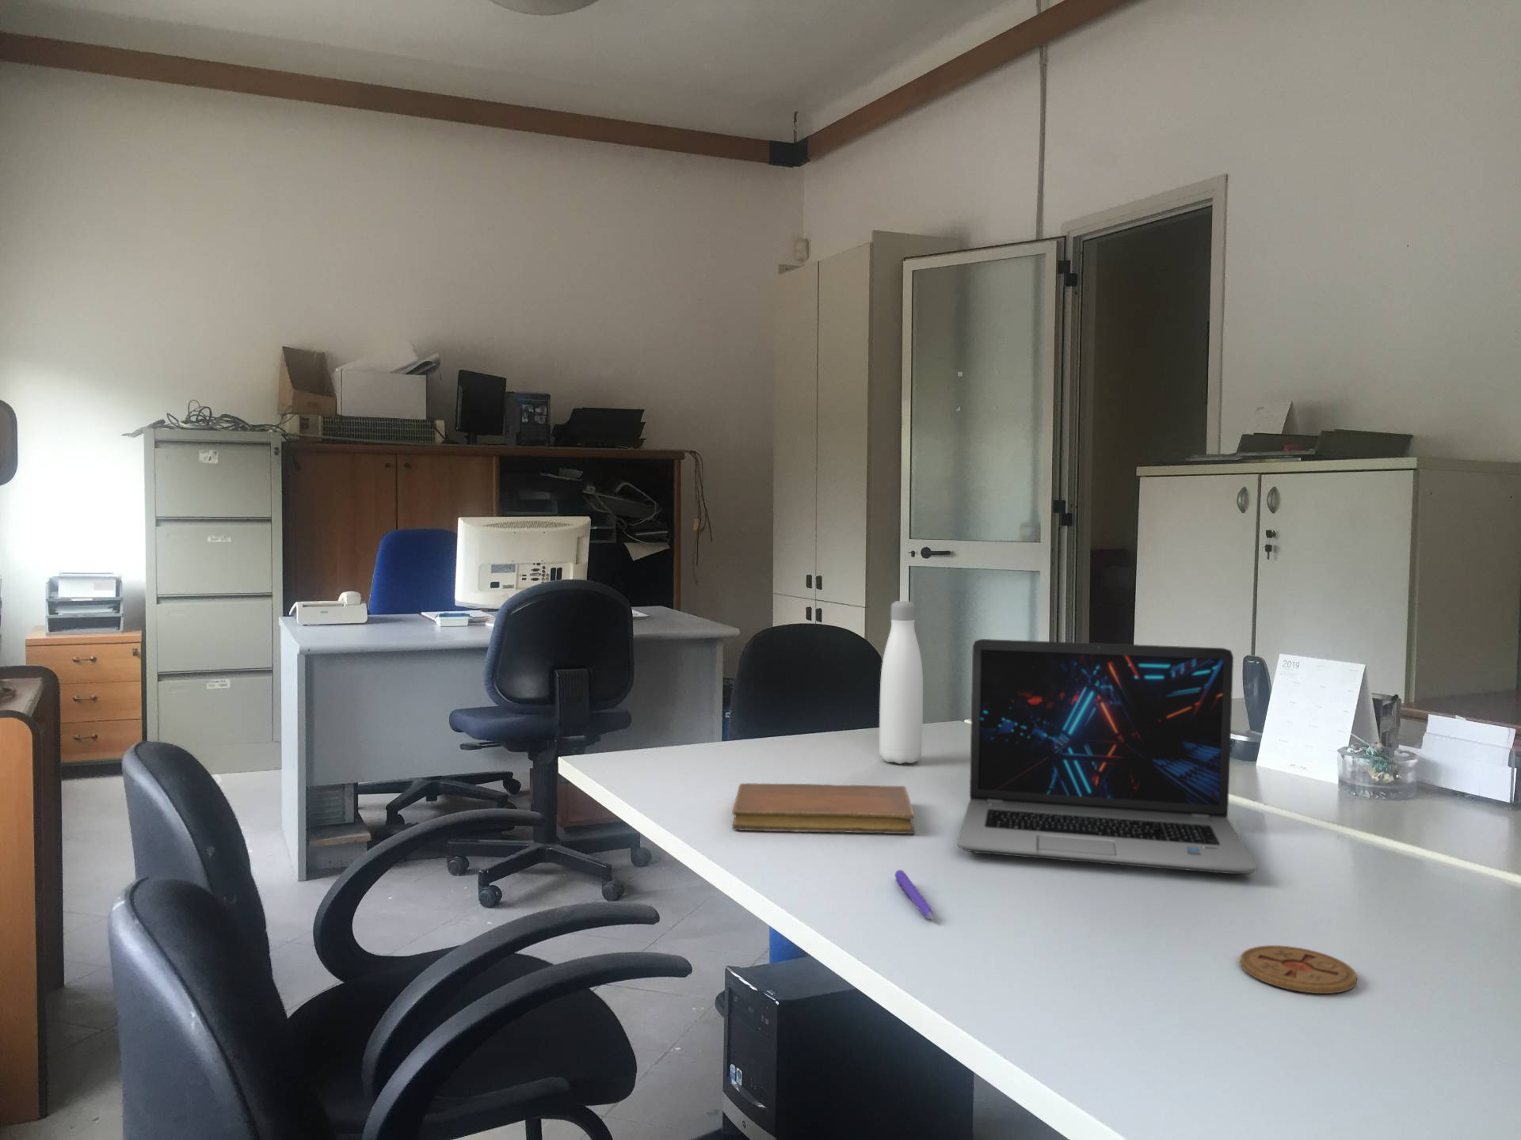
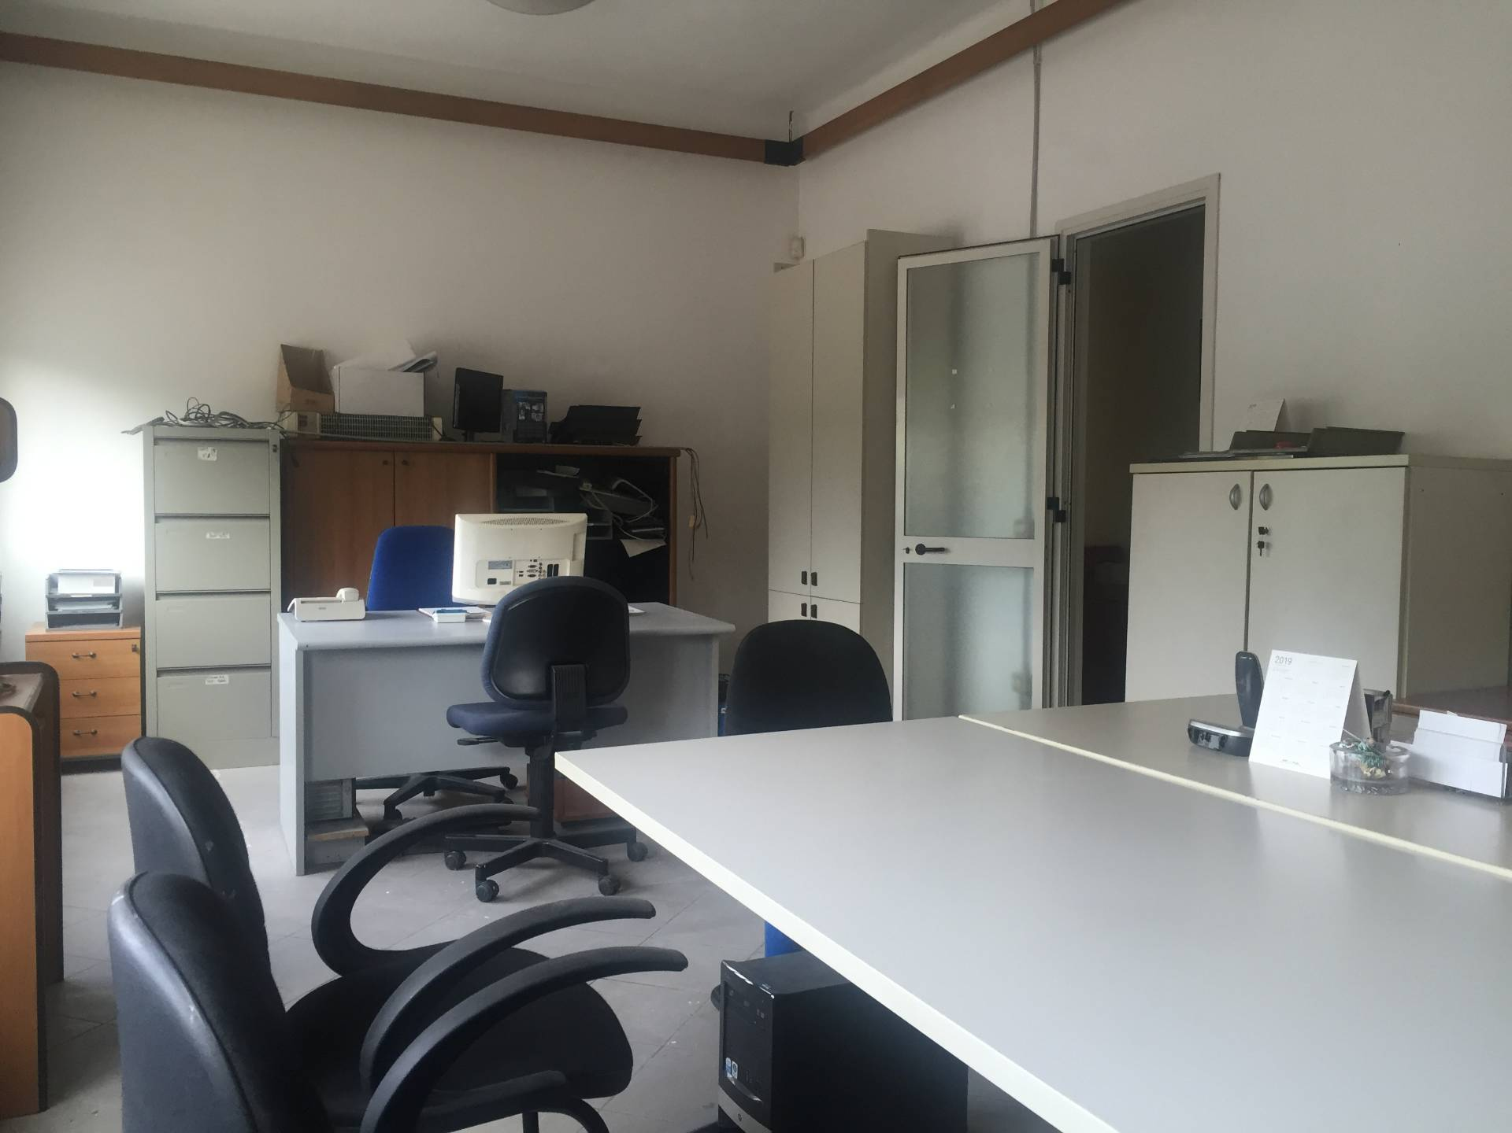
- water bottle [879,600,923,765]
- coaster [1240,945,1358,994]
- laptop [956,638,1258,875]
- notebook [732,782,916,835]
- pen [895,869,934,921]
